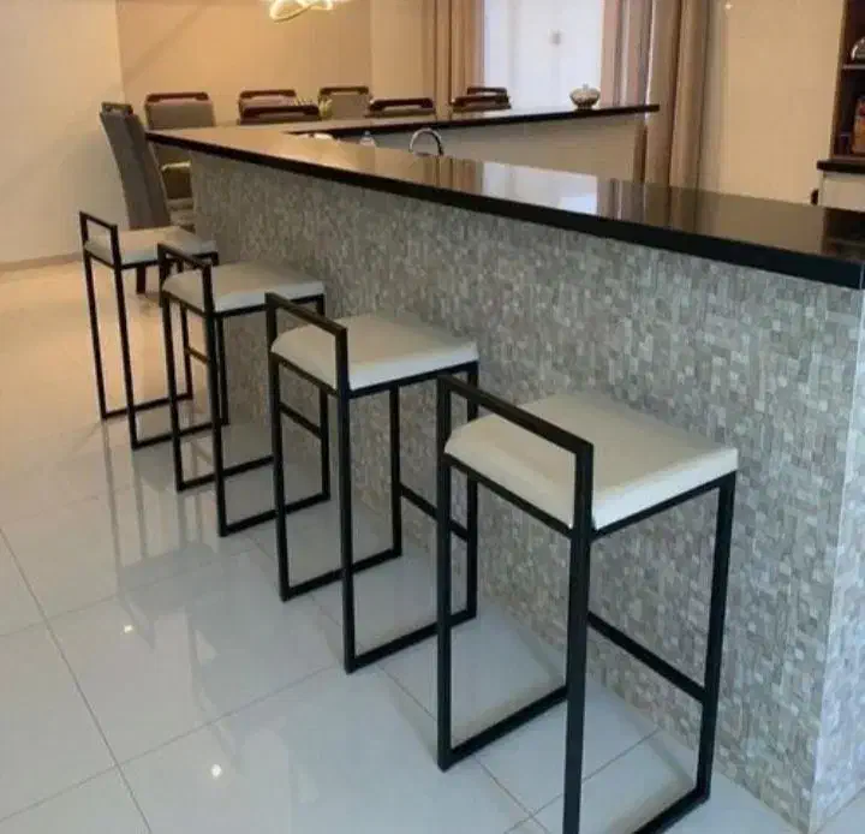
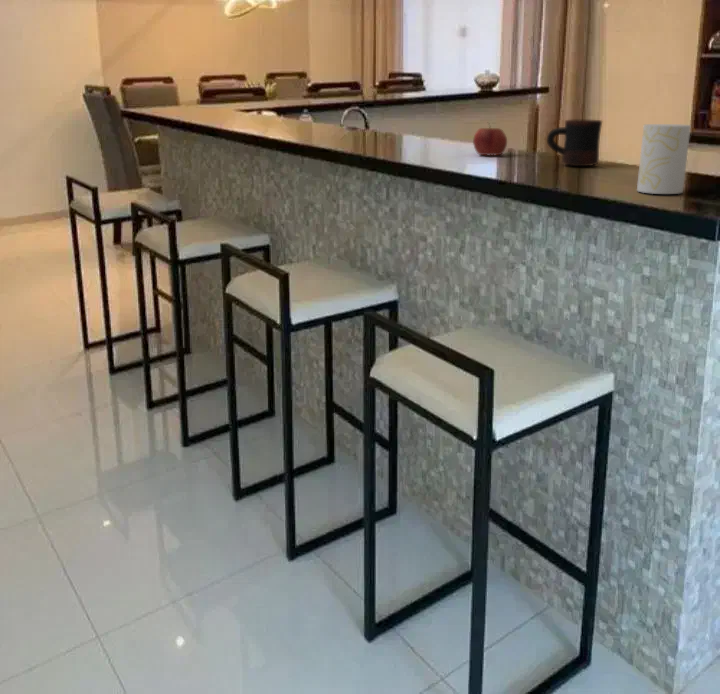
+ apple [472,121,508,156]
+ mug [546,119,603,167]
+ cup [636,123,692,195]
